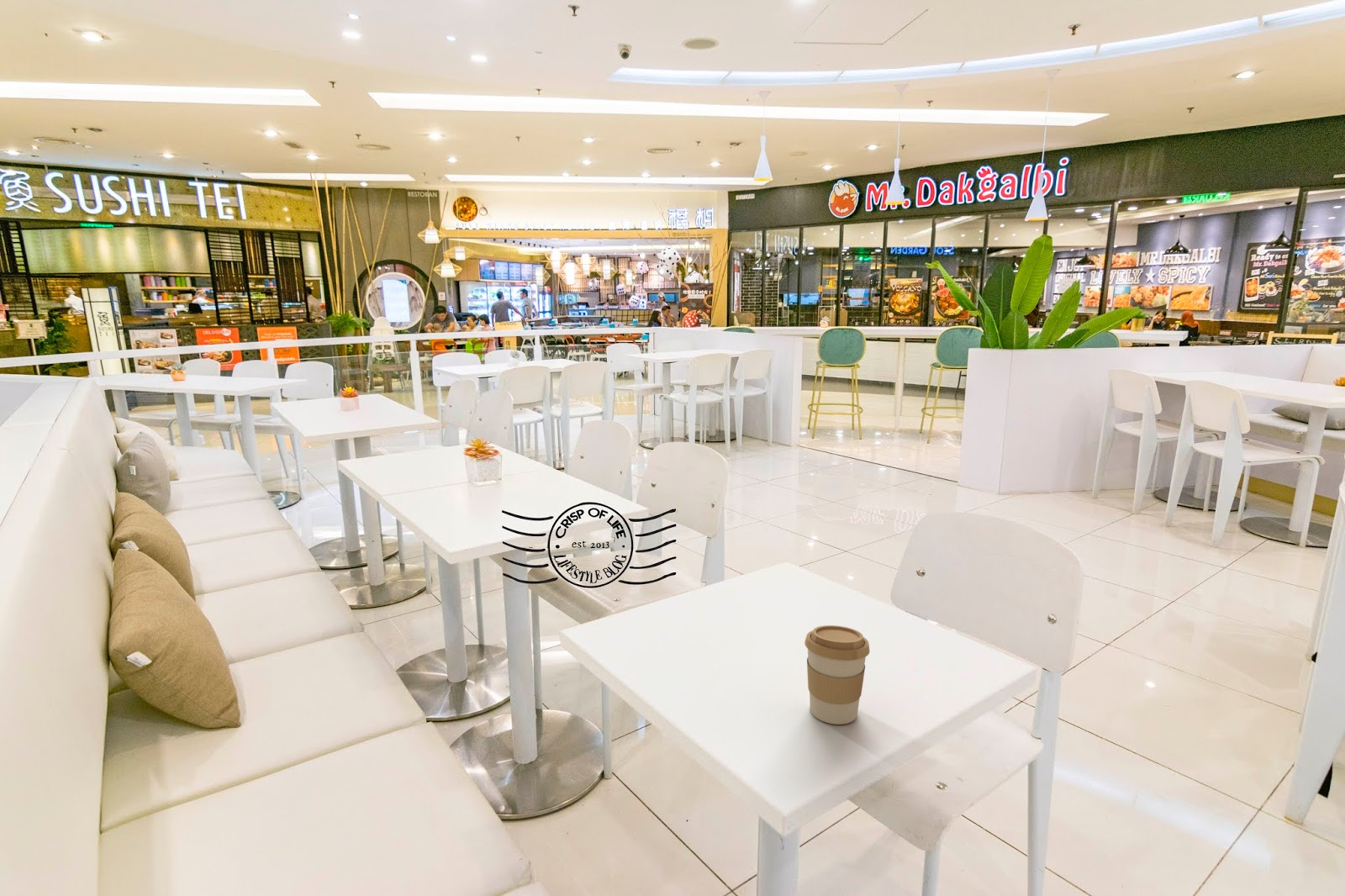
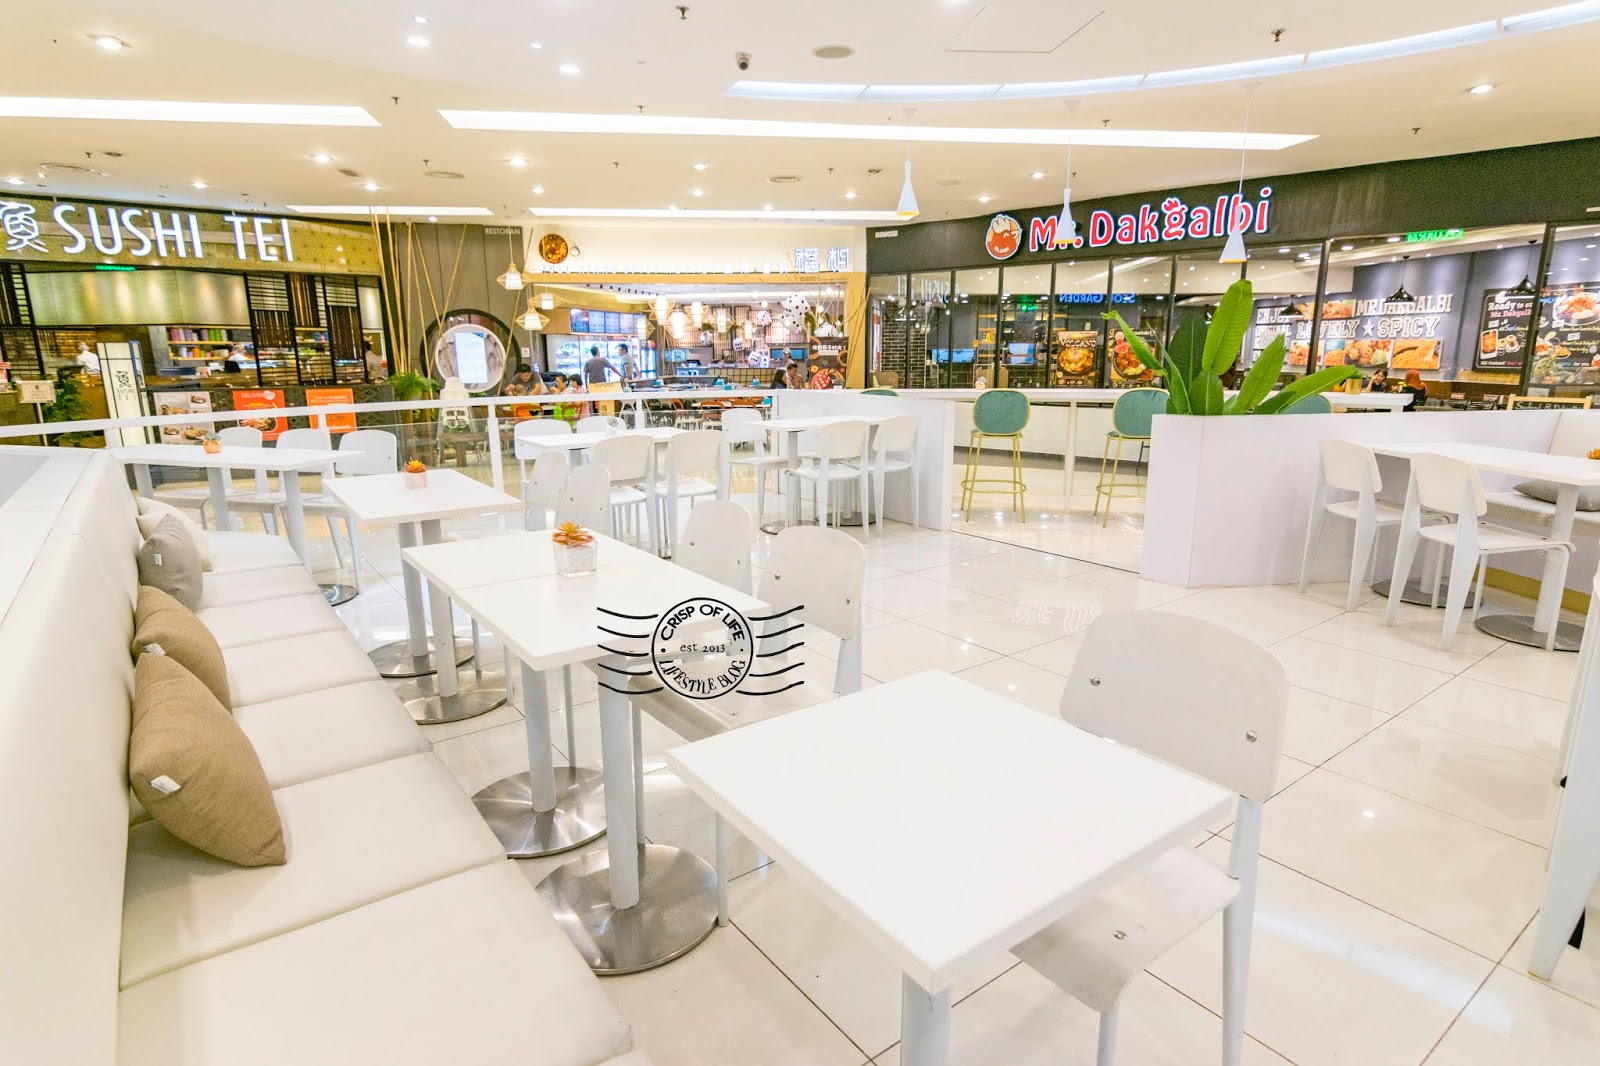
- coffee cup [804,625,870,725]
